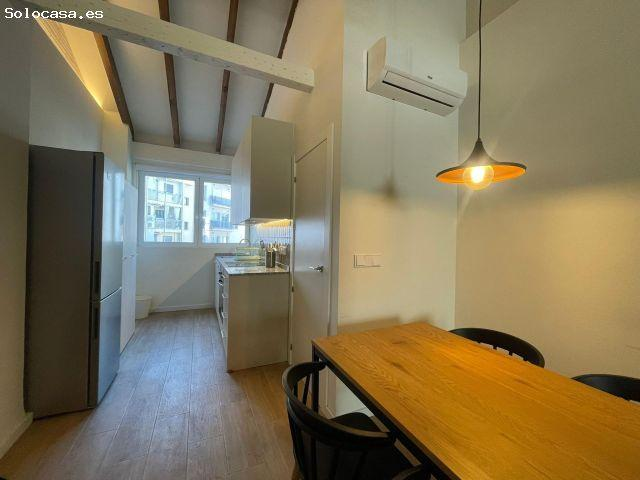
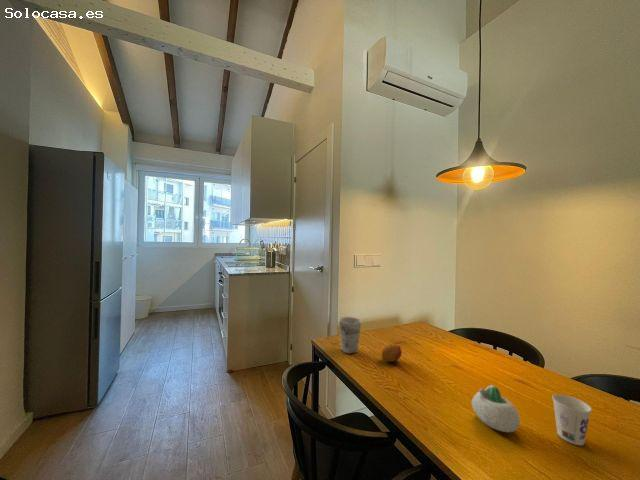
+ cup [338,316,362,355]
+ succulent planter [470,384,521,434]
+ fruit [381,342,403,363]
+ cup [551,393,593,446]
